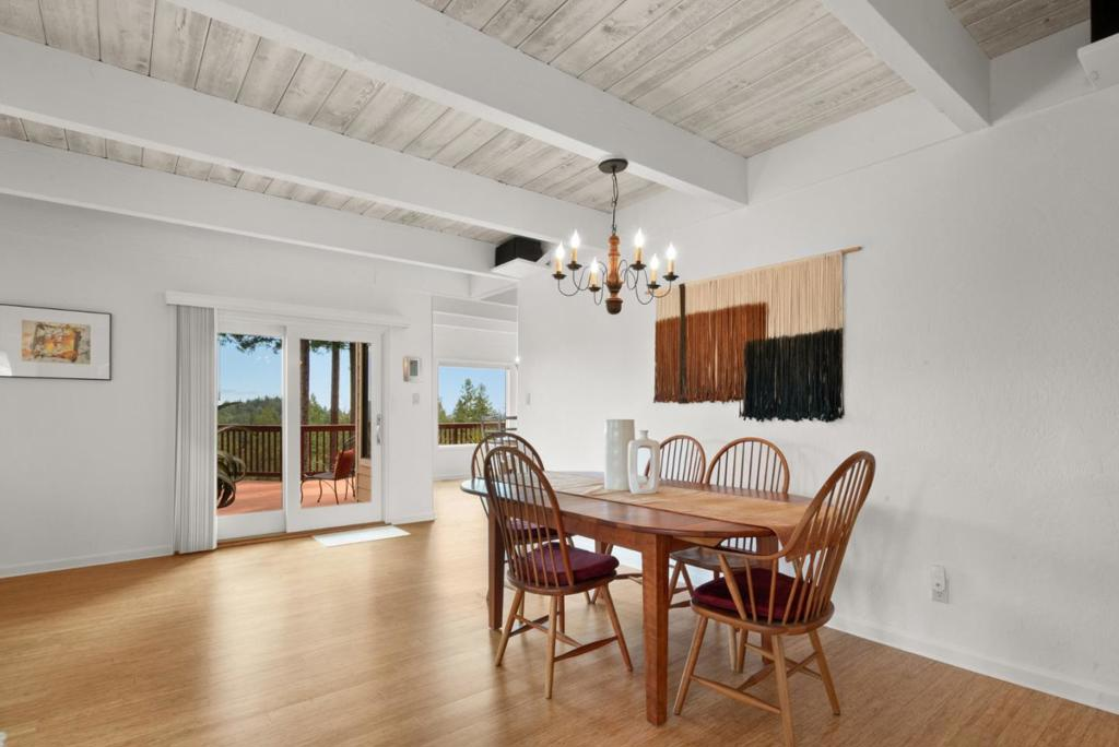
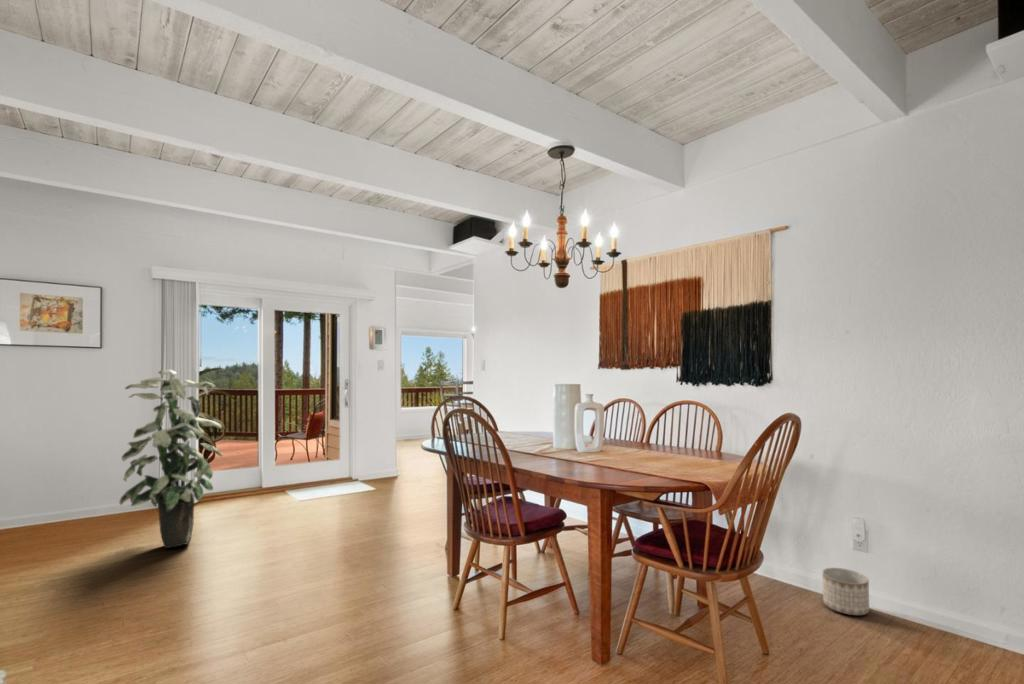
+ indoor plant [119,369,224,549]
+ planter [822,567,870,616]
